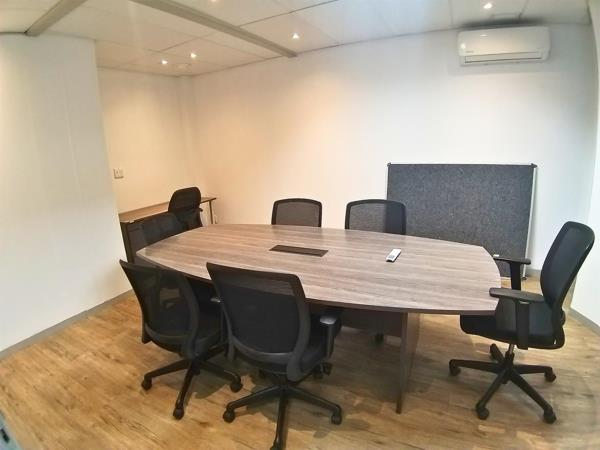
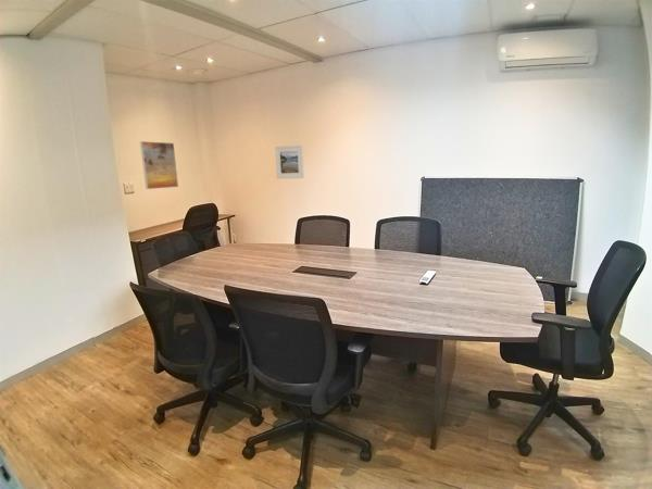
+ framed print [139,140,179,190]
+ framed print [274,143,305,179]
